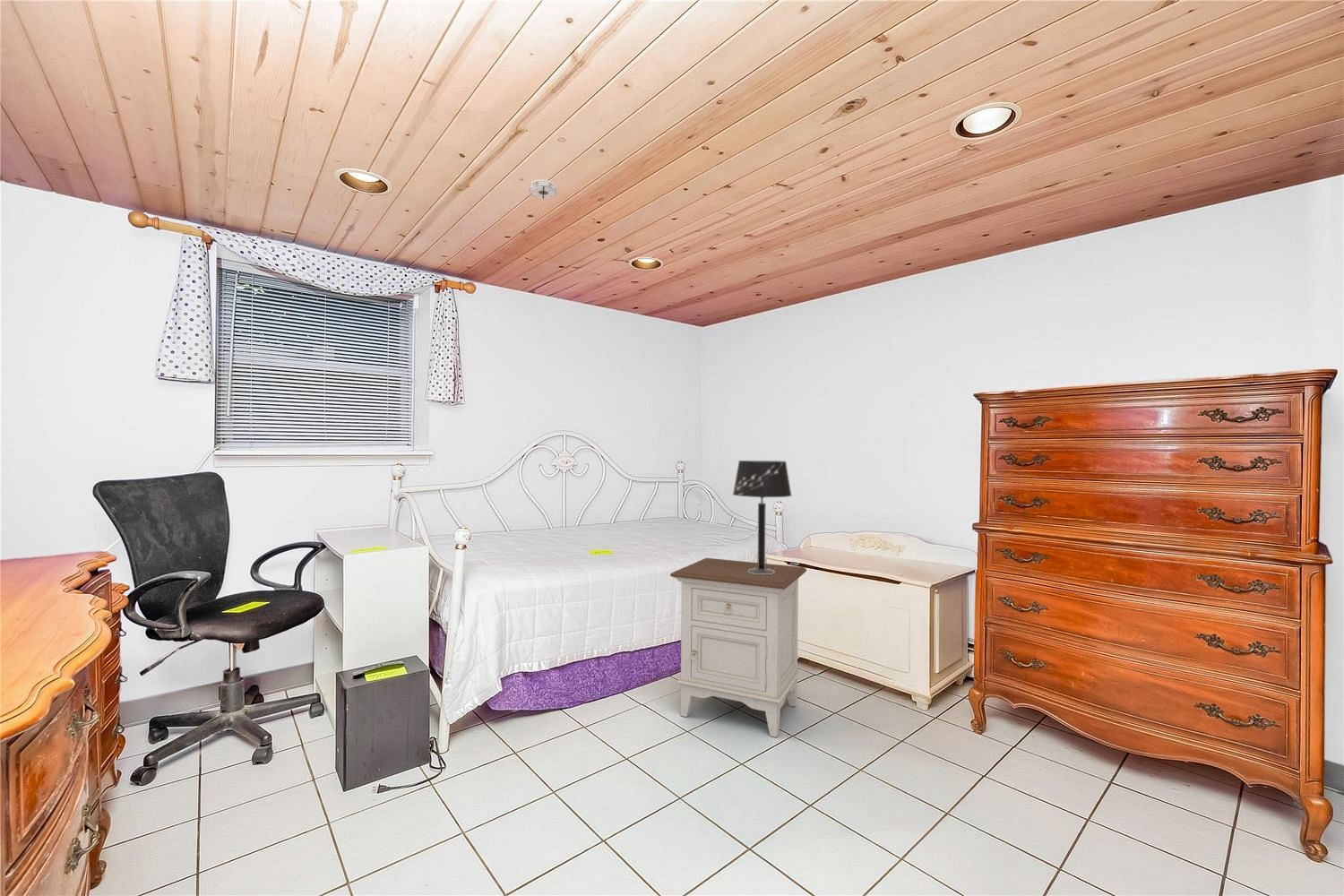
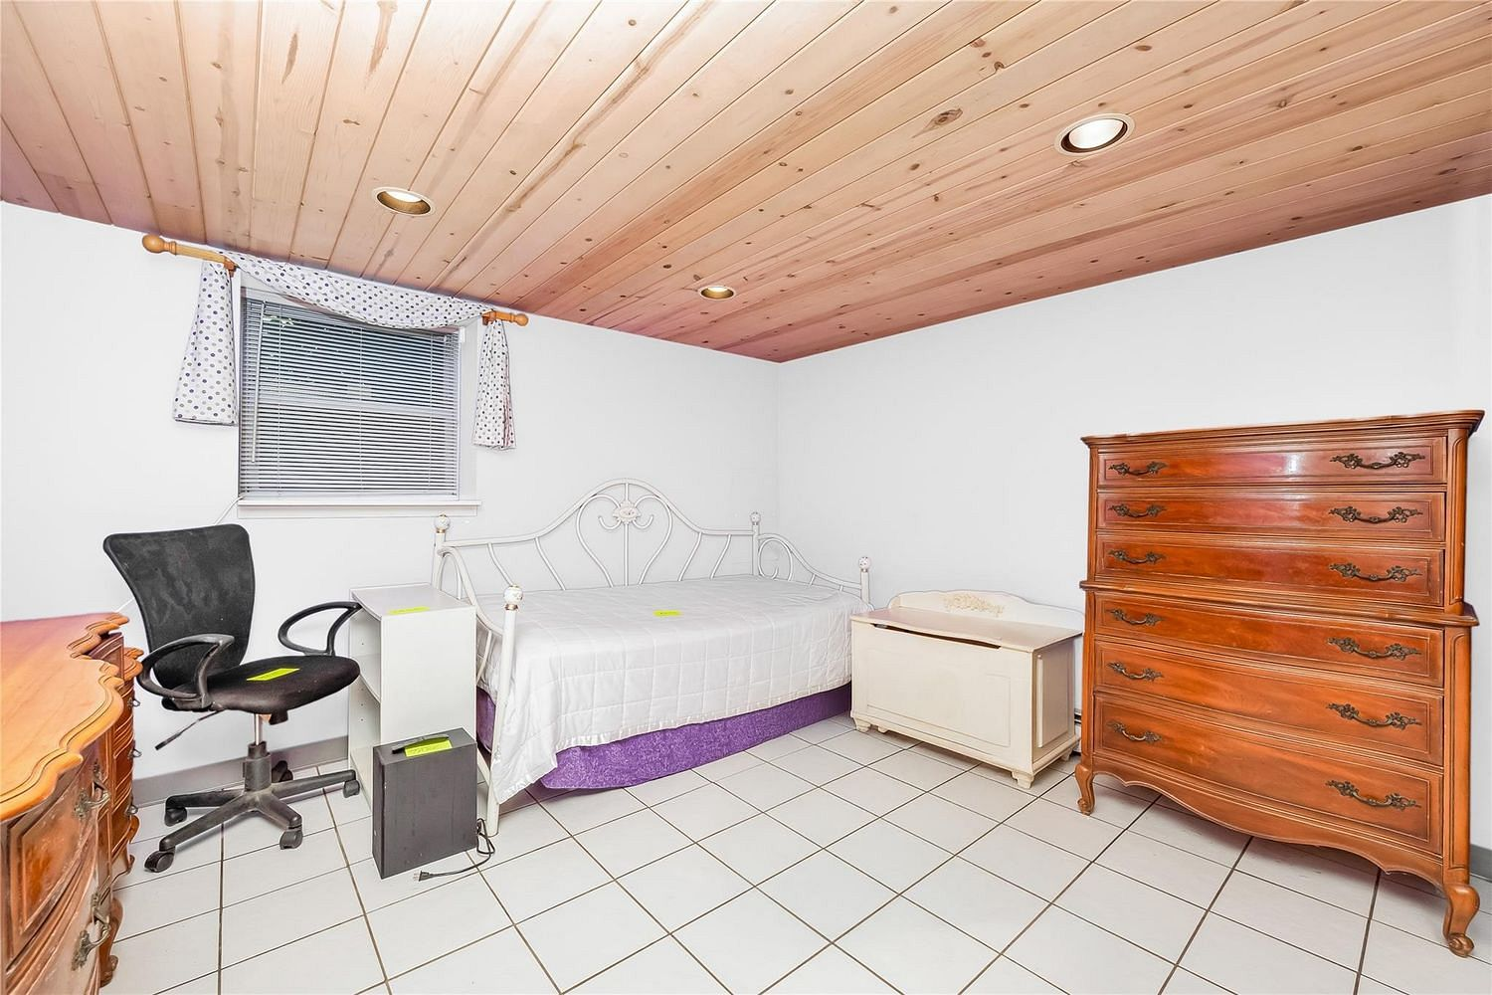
- table lamp [732,460,793,574]
- smoke detector [526,179,559,199]
- nightstand [669,557,807,738]
